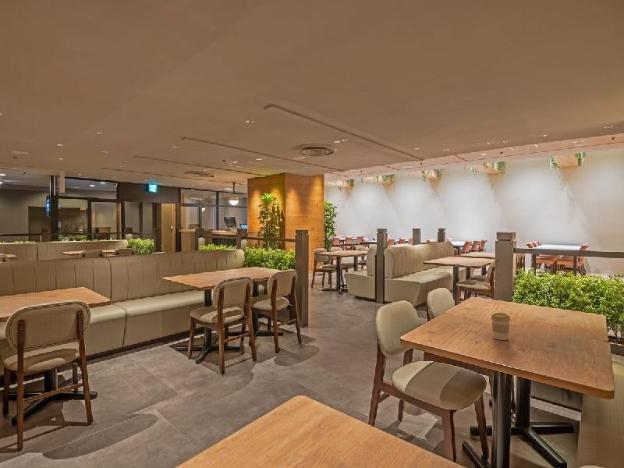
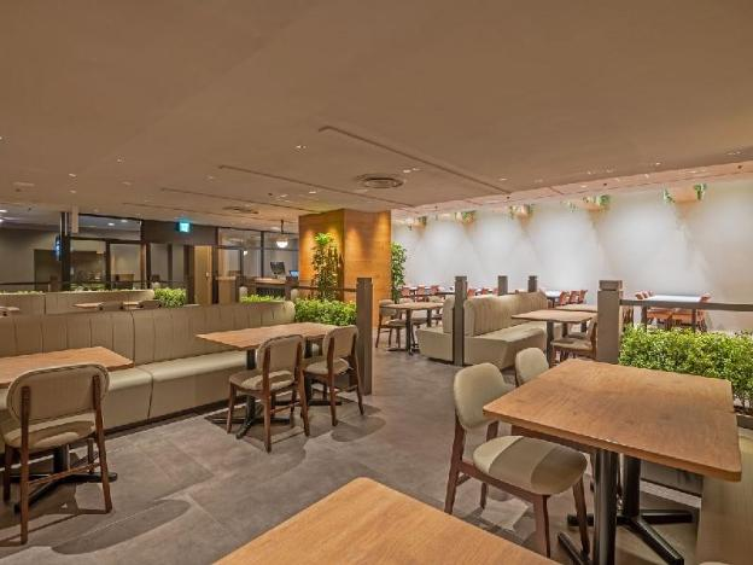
- coffee cup [490,312,511,341]
